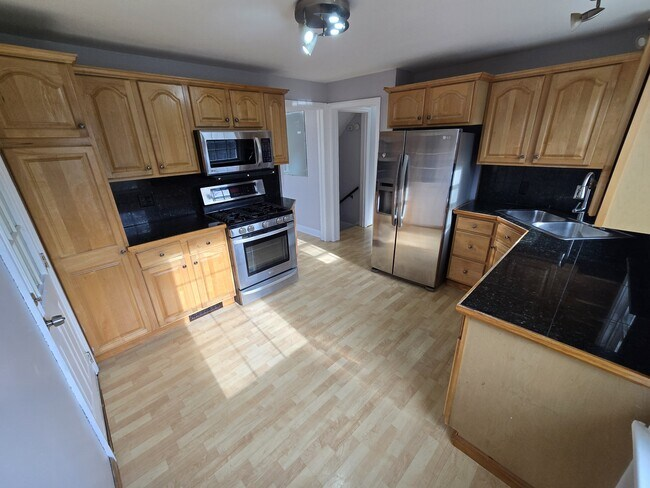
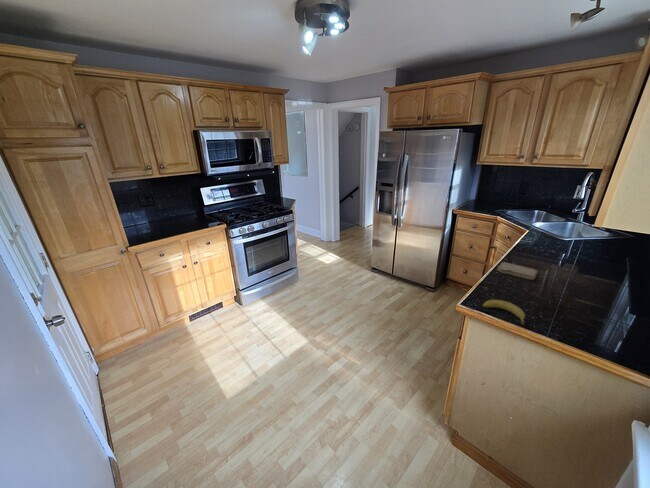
+ washcloth [496,261,538,281]
+ fruit [481,299,526,327]
